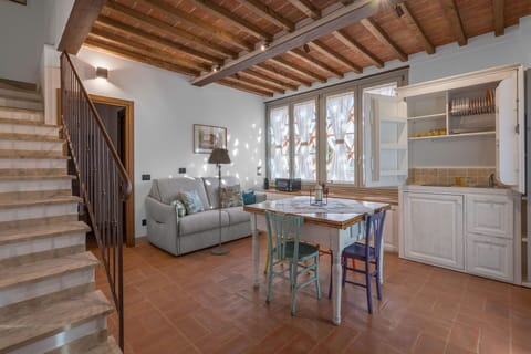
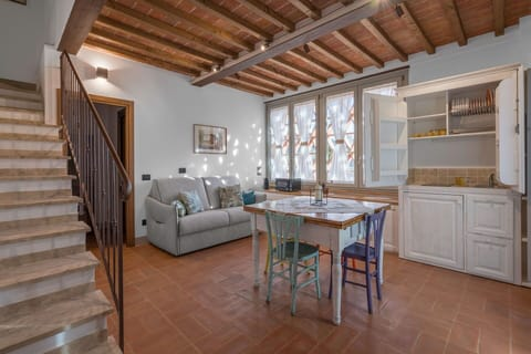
- floor lamp [207,147,232,256]
